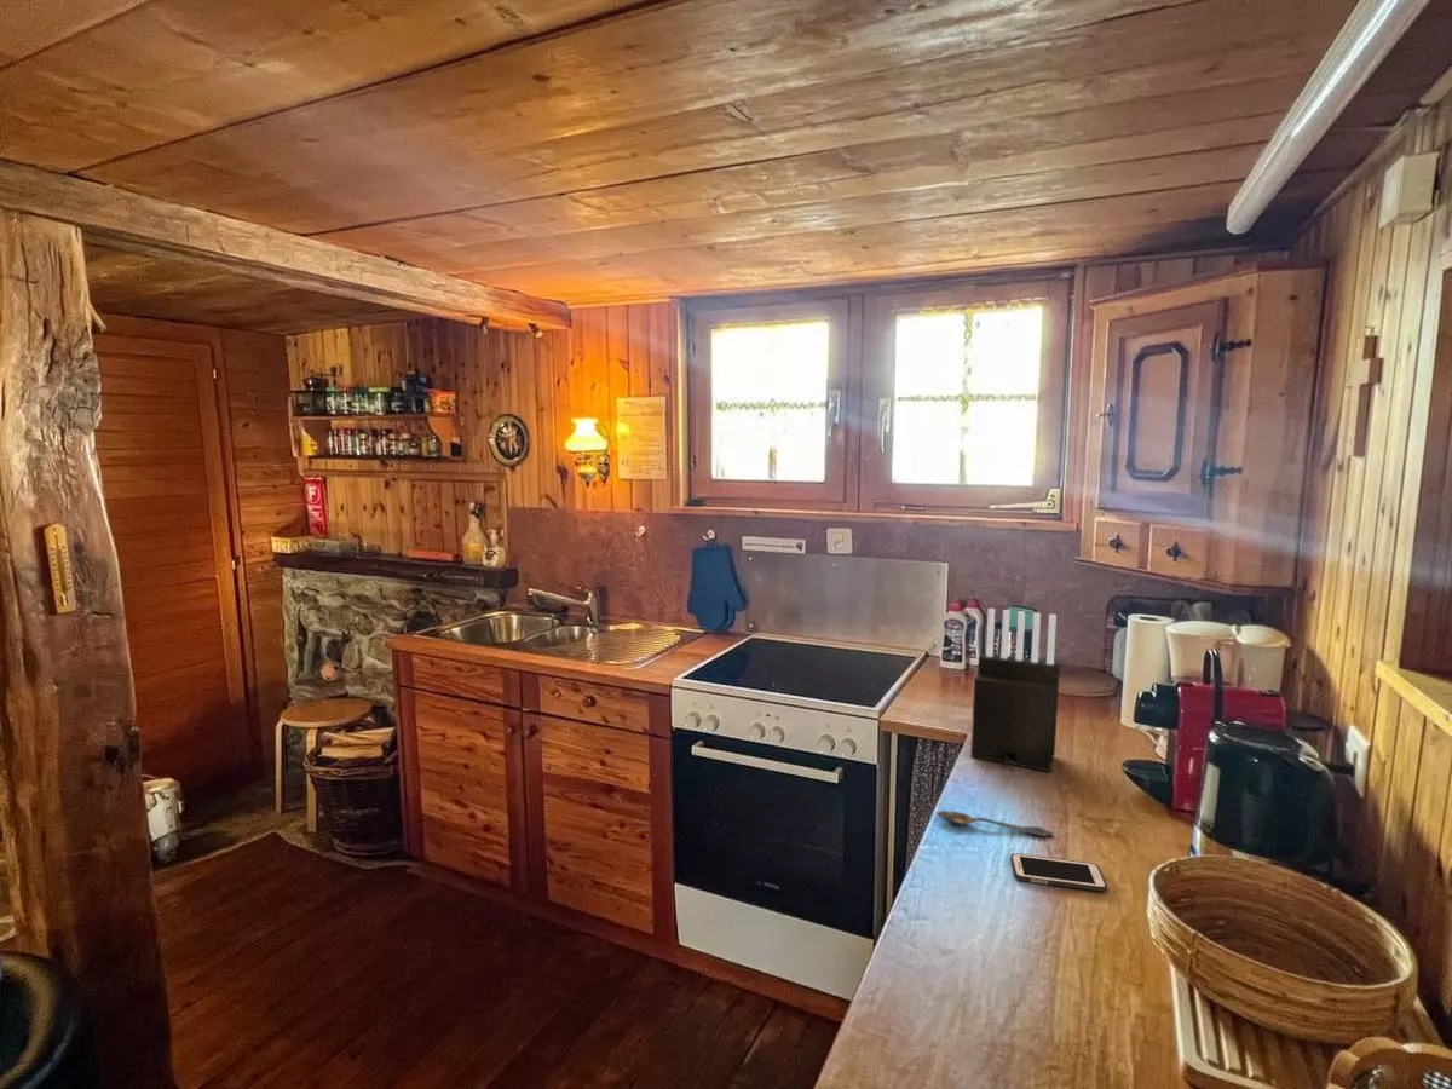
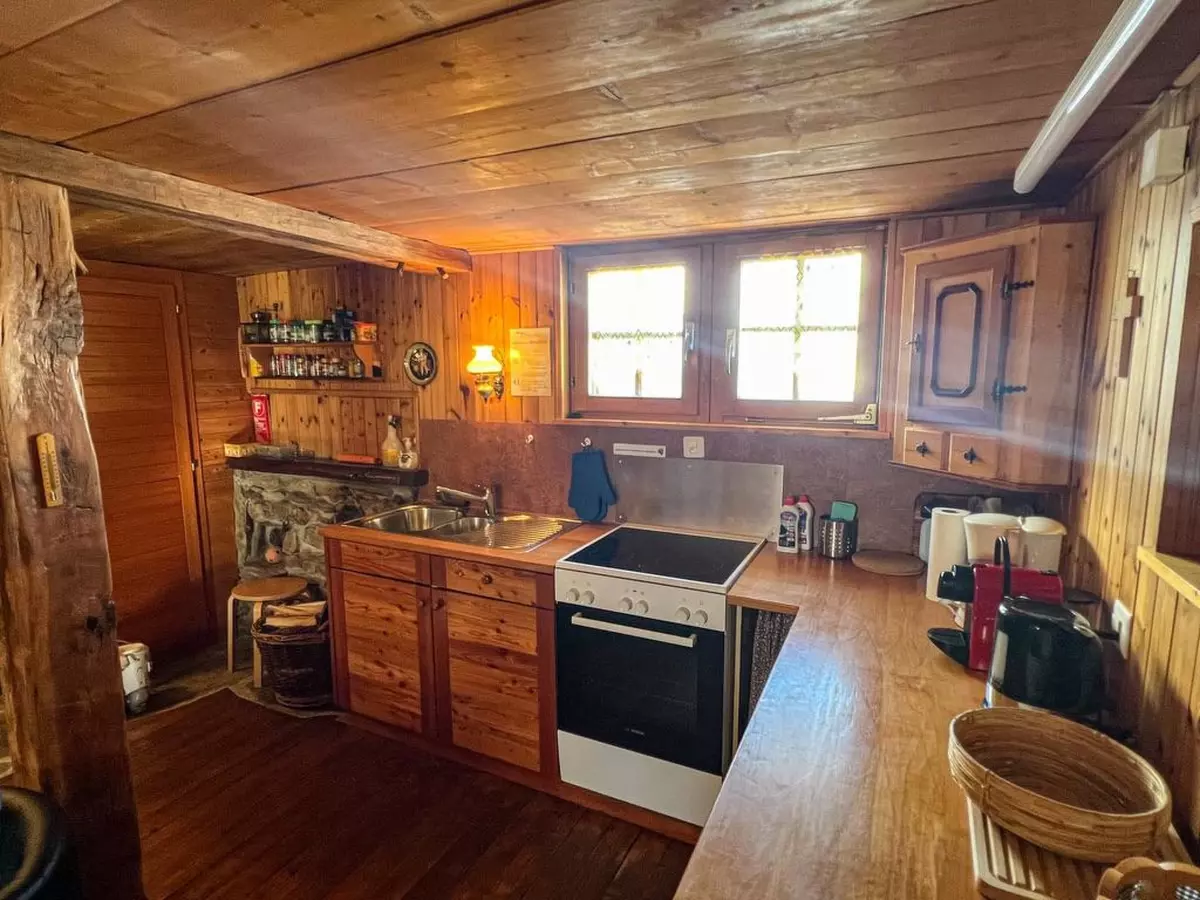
- cell phone [1009,852,1108,893]
- knife block [970,607,1061,773]
- spoon [935,809,1055,837]
